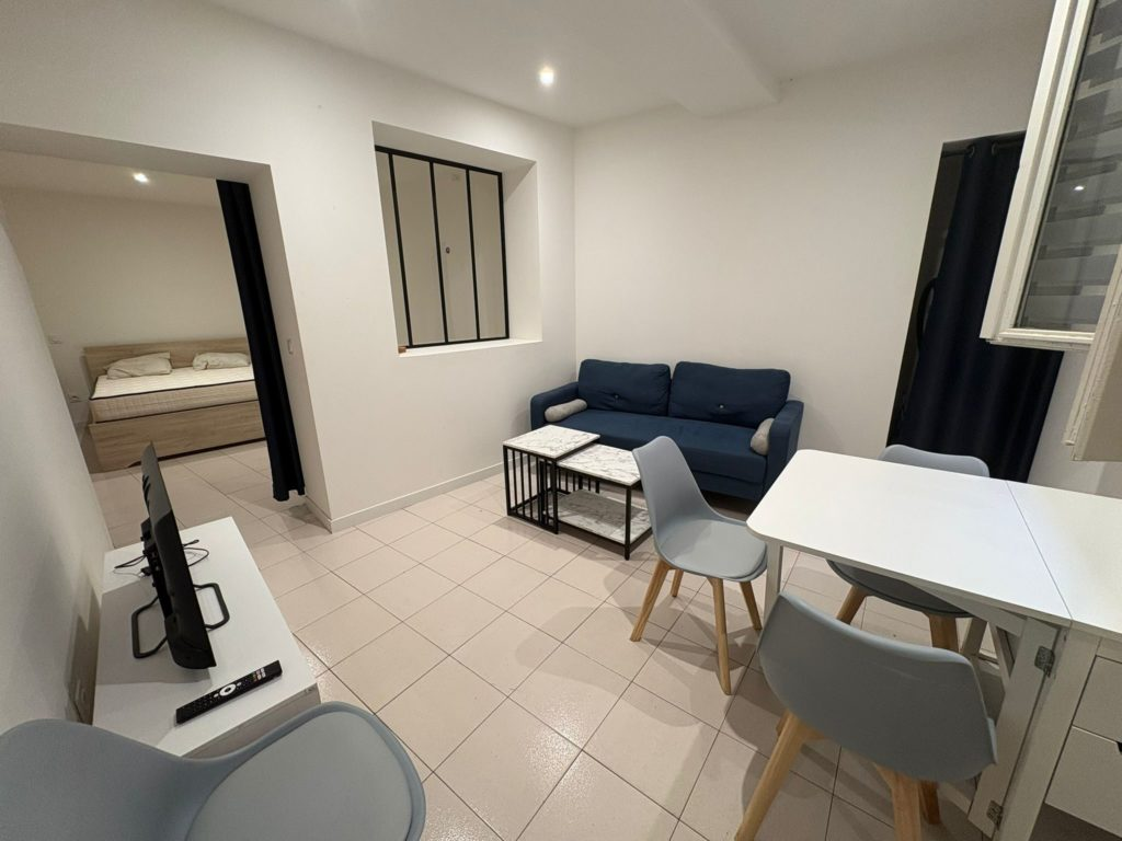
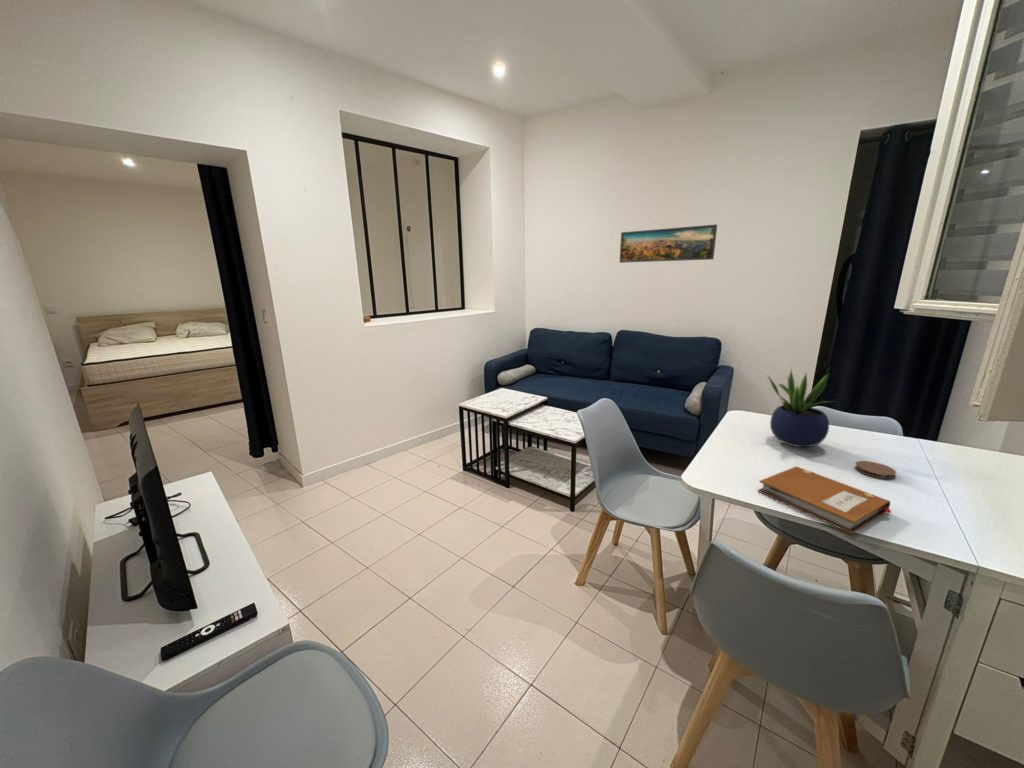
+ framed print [619,223,718,264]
+ coaster [854,460,898,480]
+ potted plant [766,365,835,448]
+ notebook [757,465,893,535]
